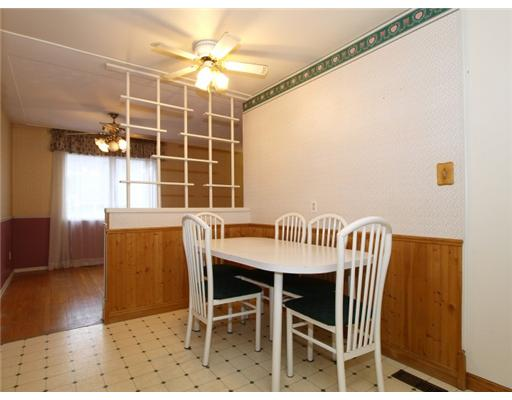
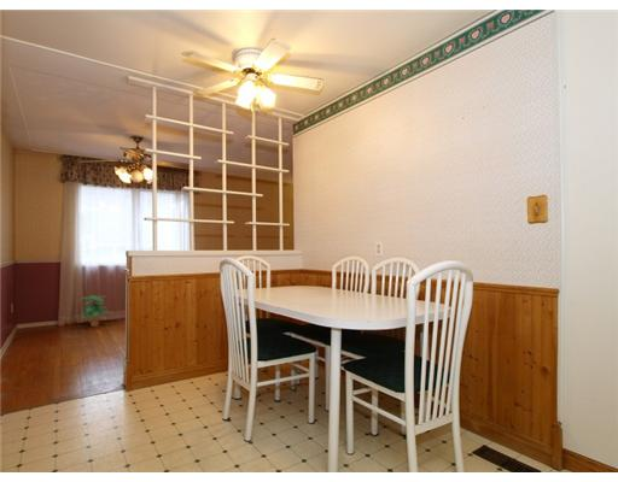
+ potted plant [80,294,110,328]
